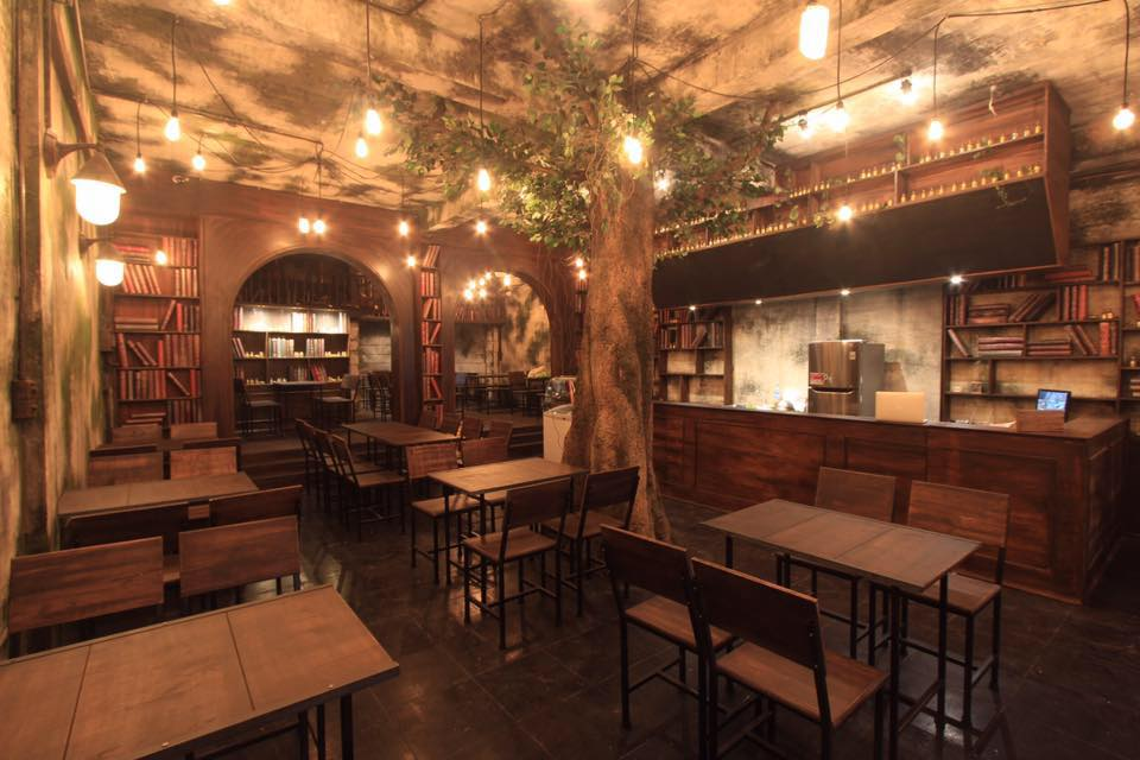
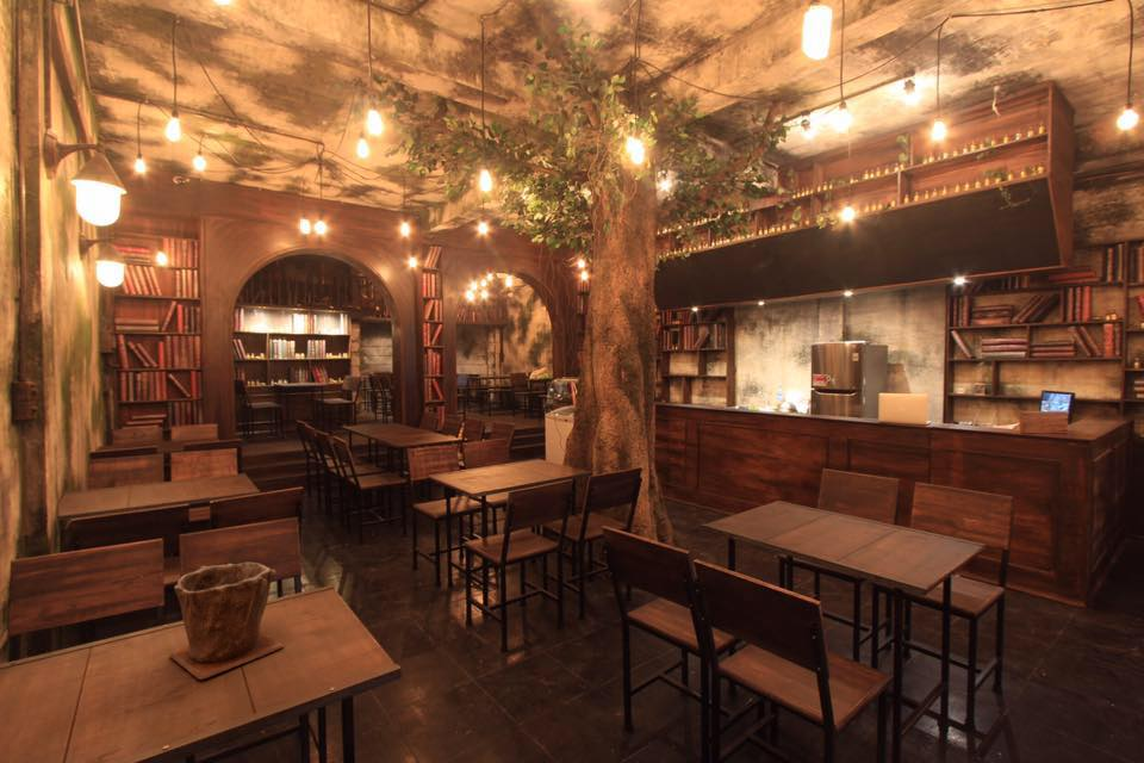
+ plant pot [168,562,285,681]
